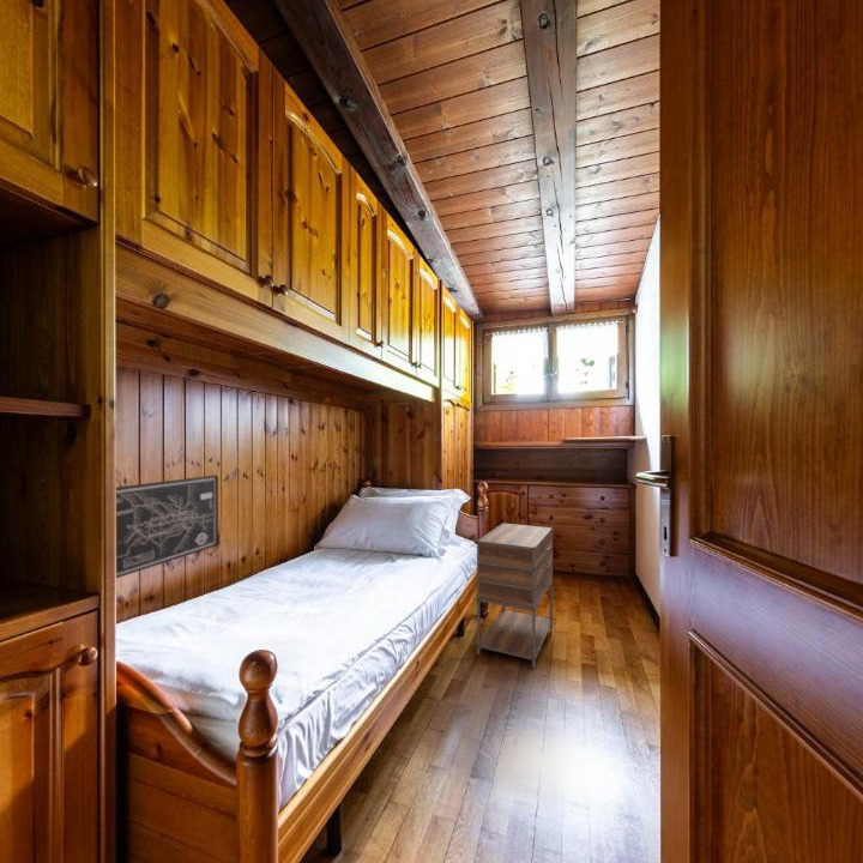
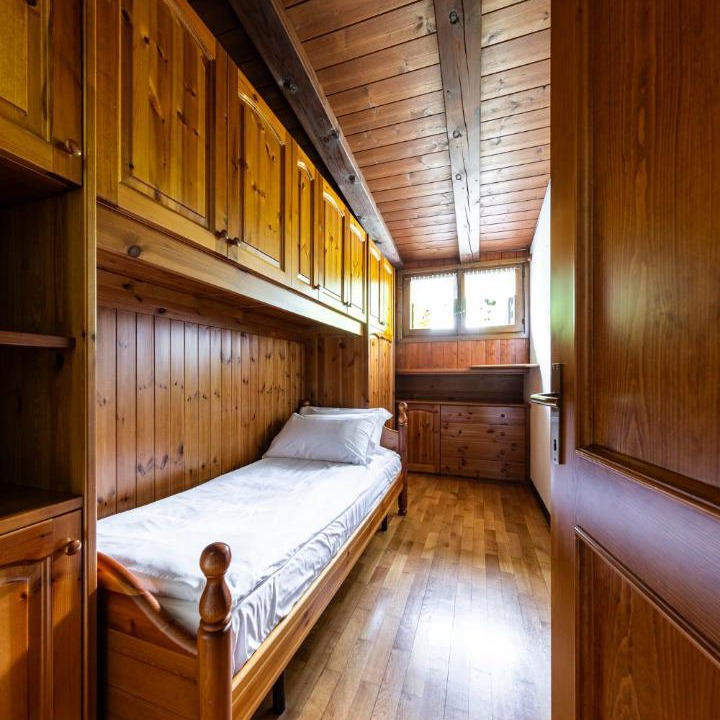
- wall art [115,475,219,579]
- nightstand [476,523,554,670]
